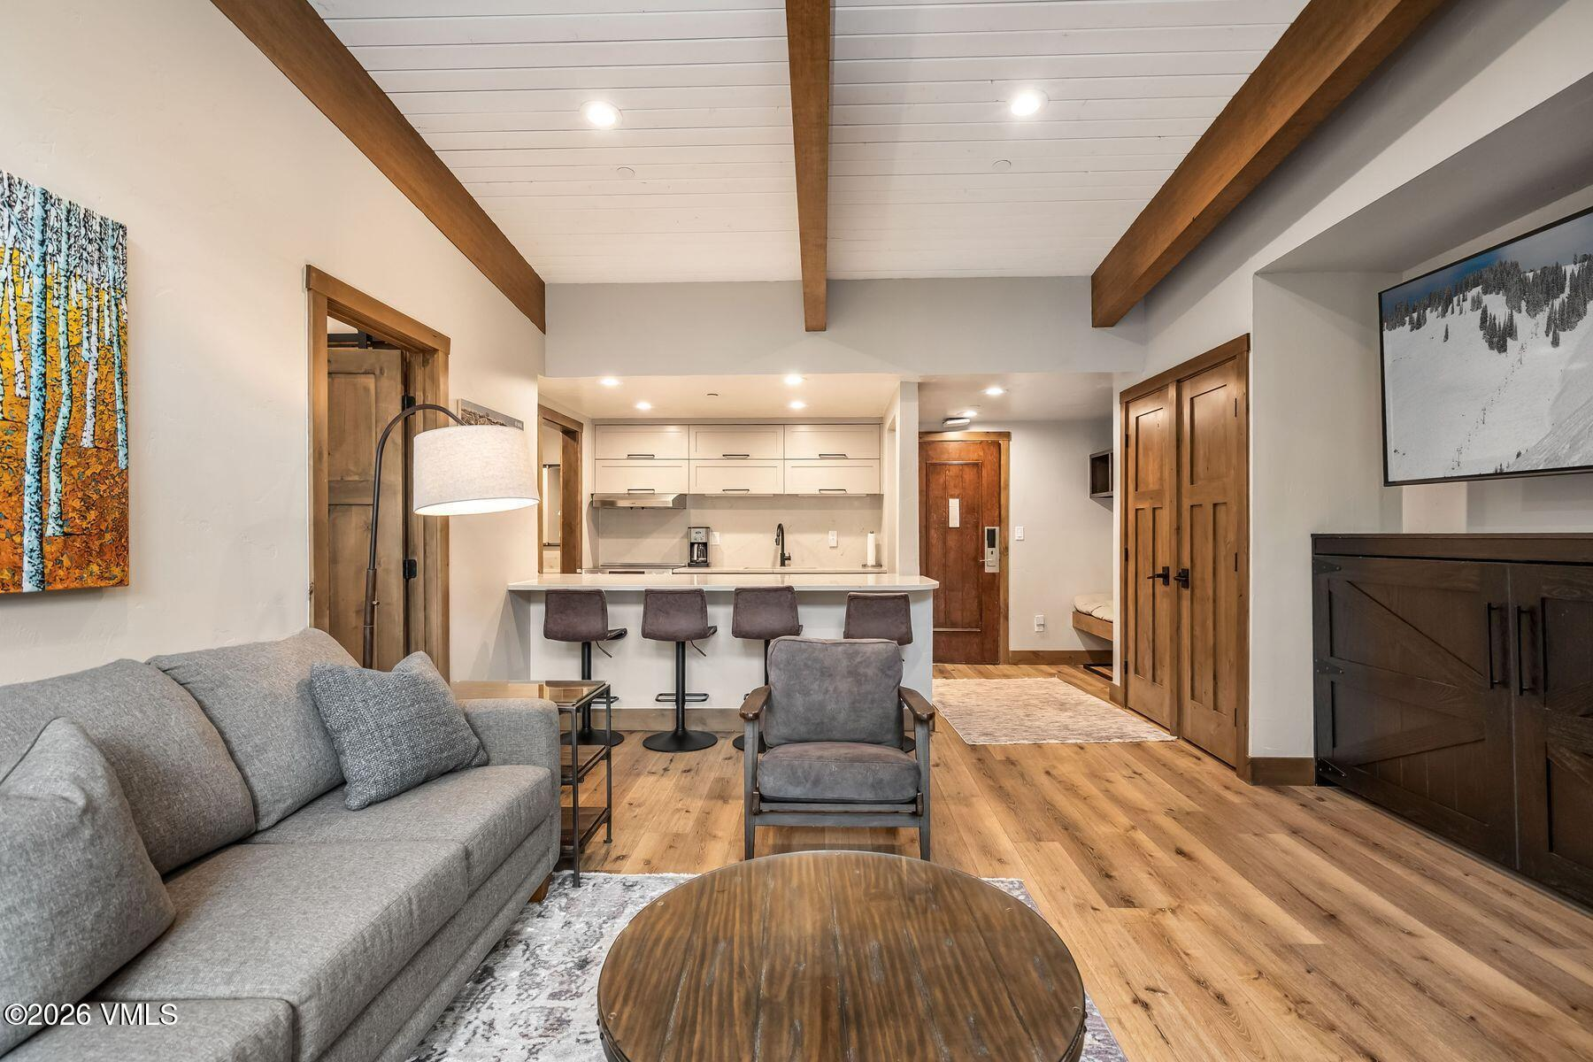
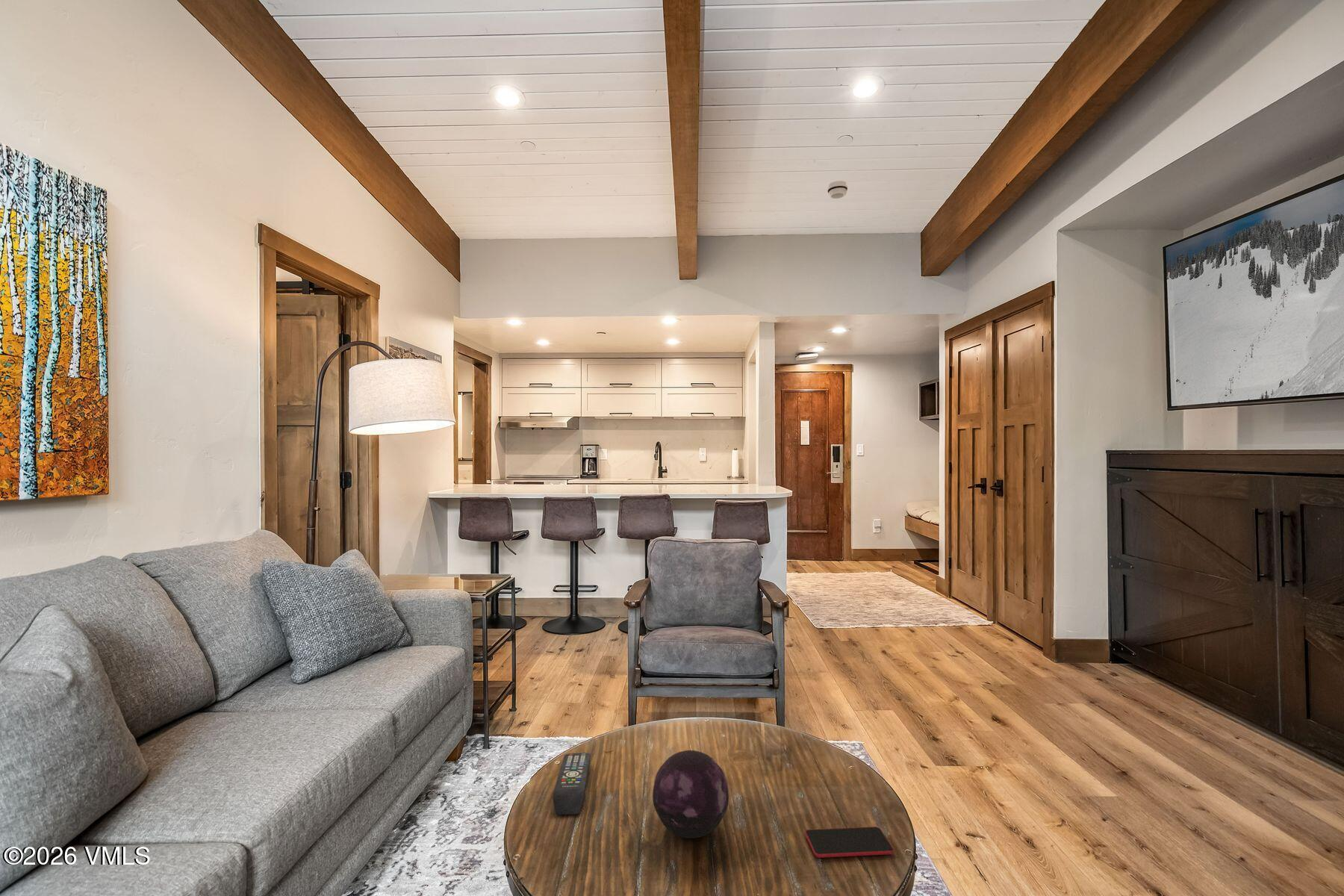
+ decorative orb [652,750,729,839]
+ smartphone [804,826,895,859]
+ remote control [553,752,591,816]
+ smoke detector [827,180,848,199]
